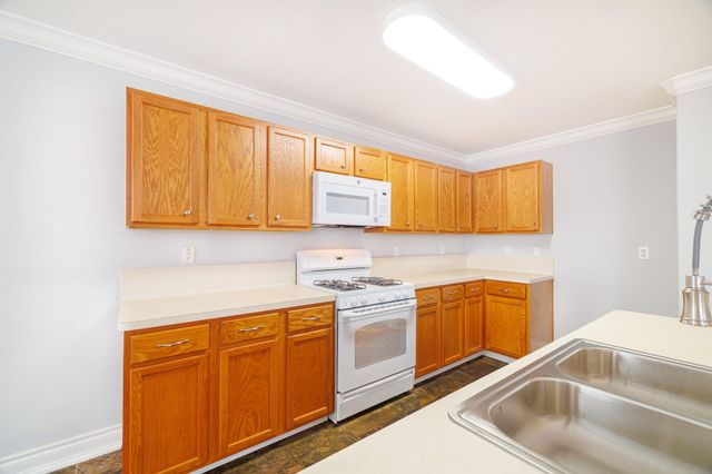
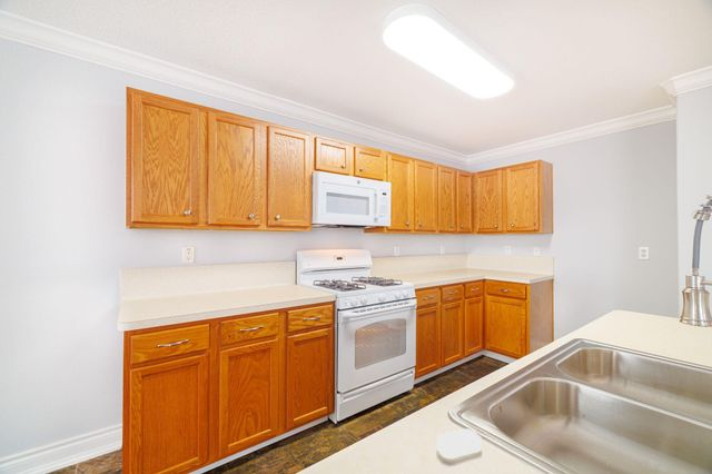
+ soap bar [435,428,483,460]
